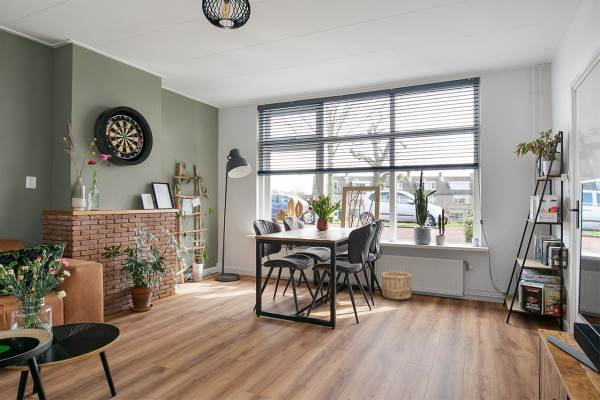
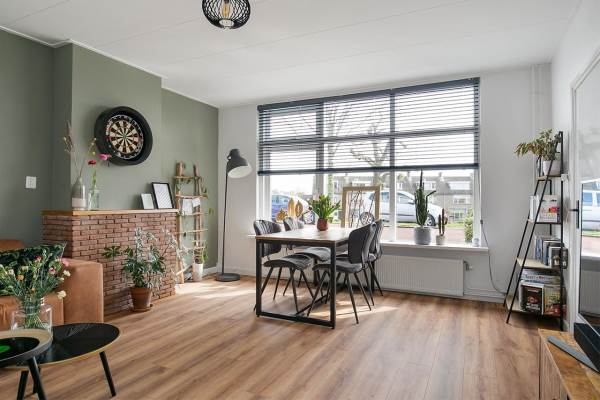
- wooden bucket [380,270,413,301]
